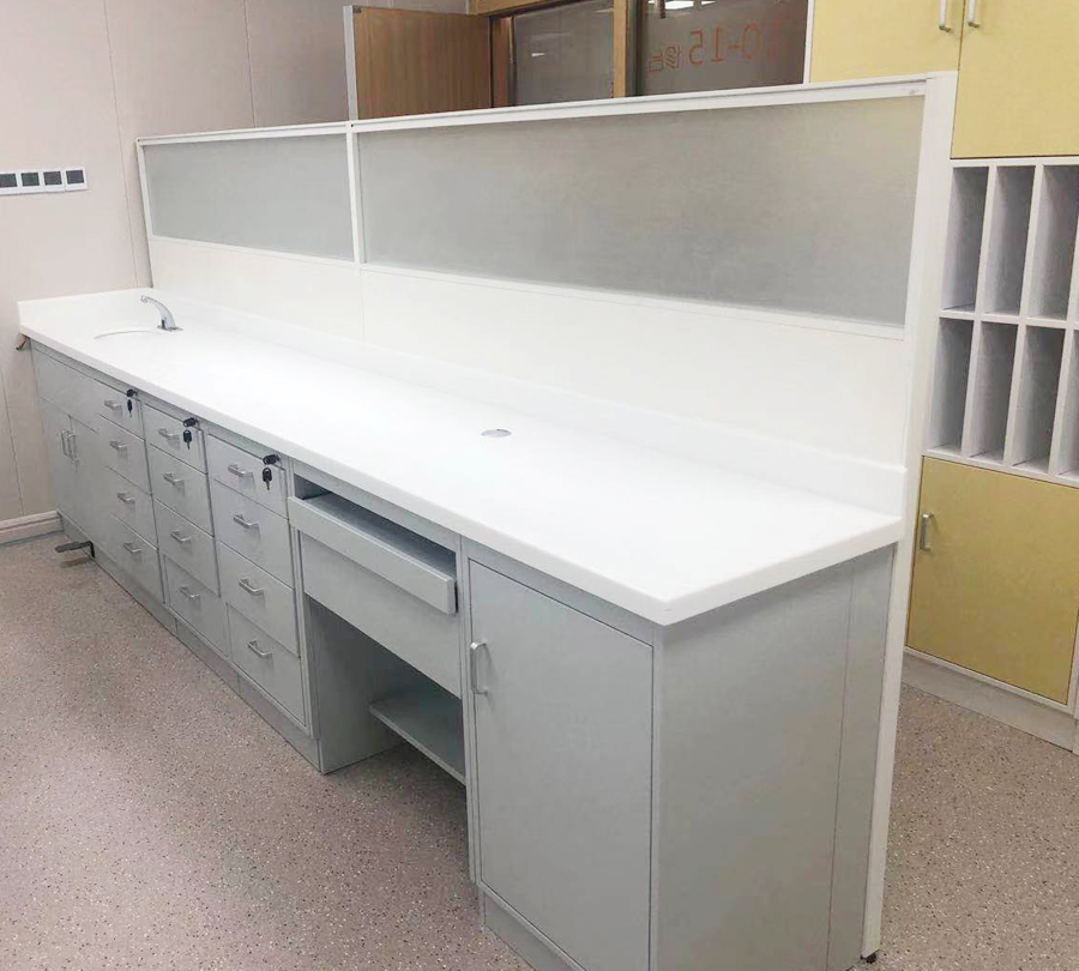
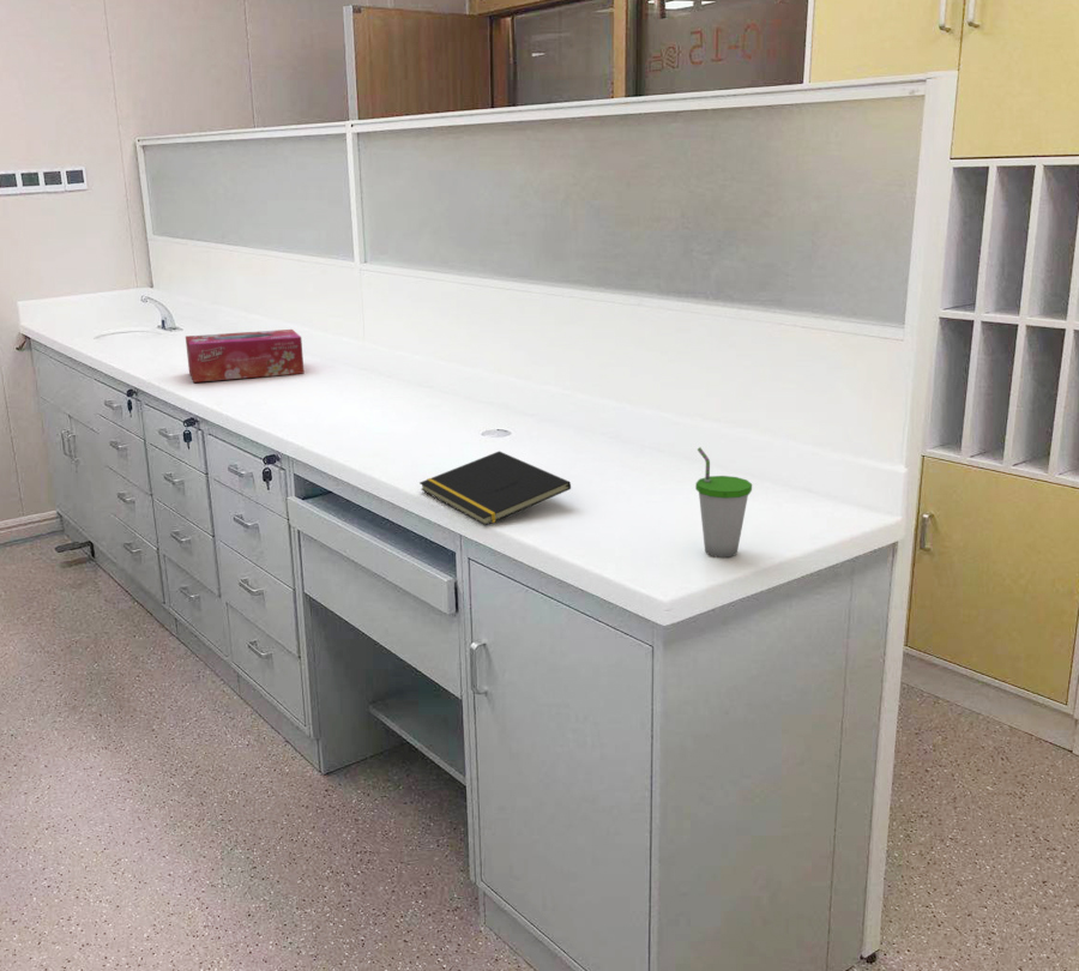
+ notepad [418,450,572,526]
+ cup [694,446,753,559]
+ tissue box [185,328,305,384]
